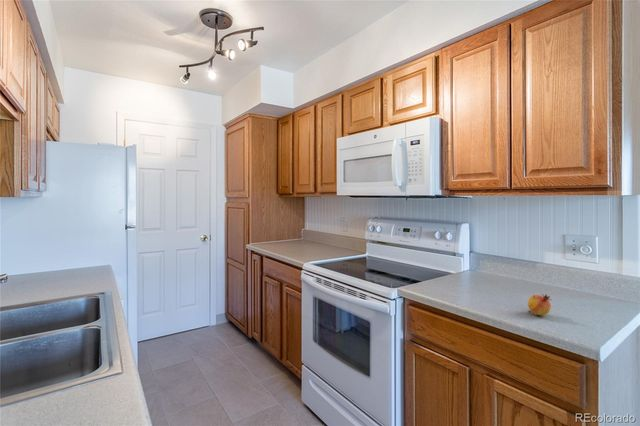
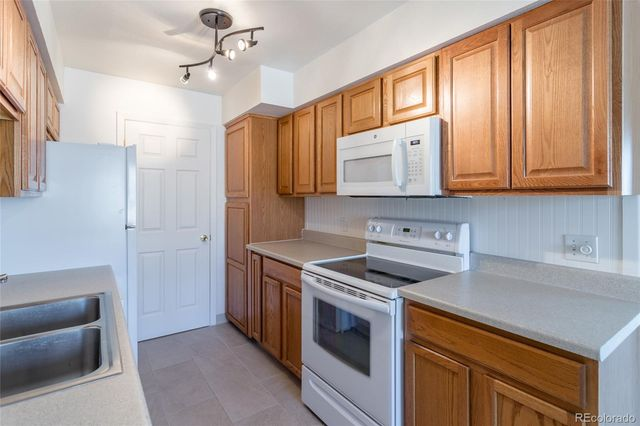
- fruit [527,293,552,316]
